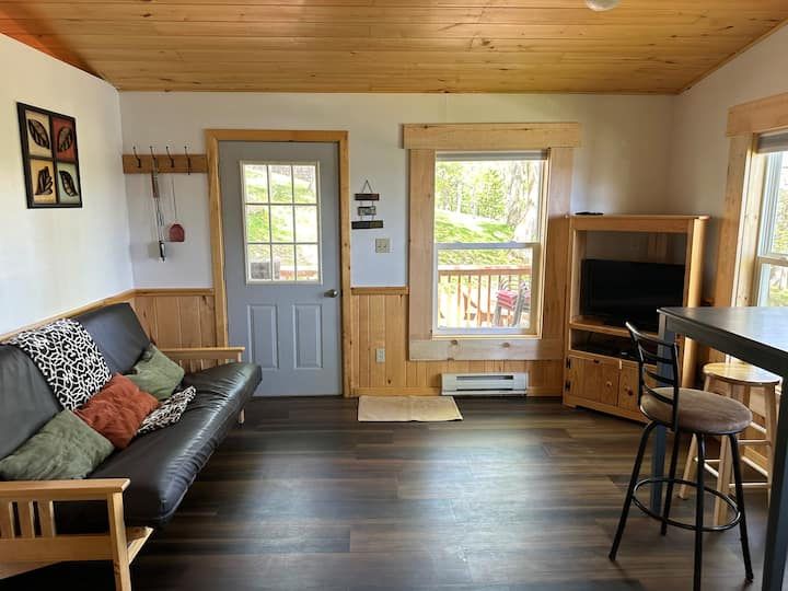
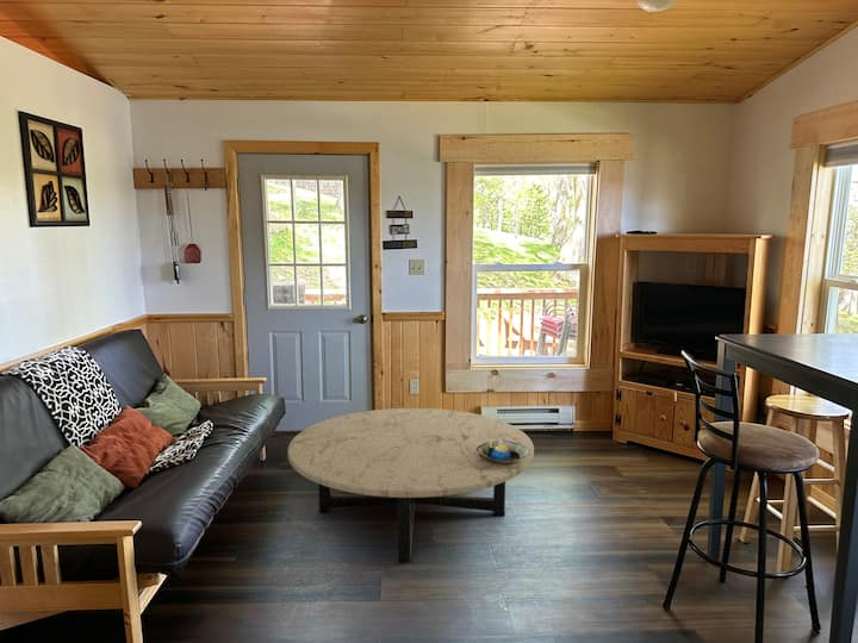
+ decorative bowl [477,438,529,463]
+ coffee table [287,407,535,563]
